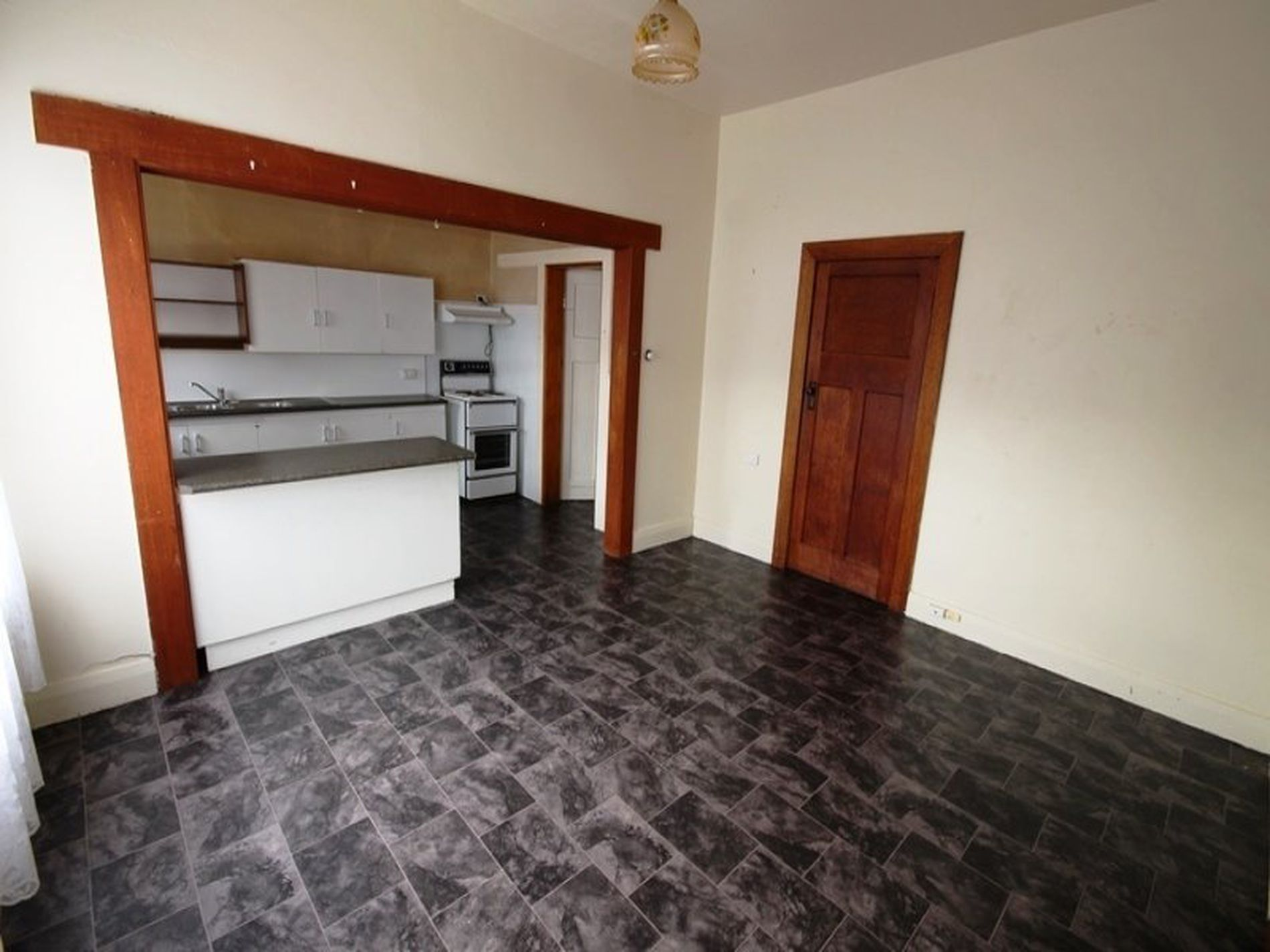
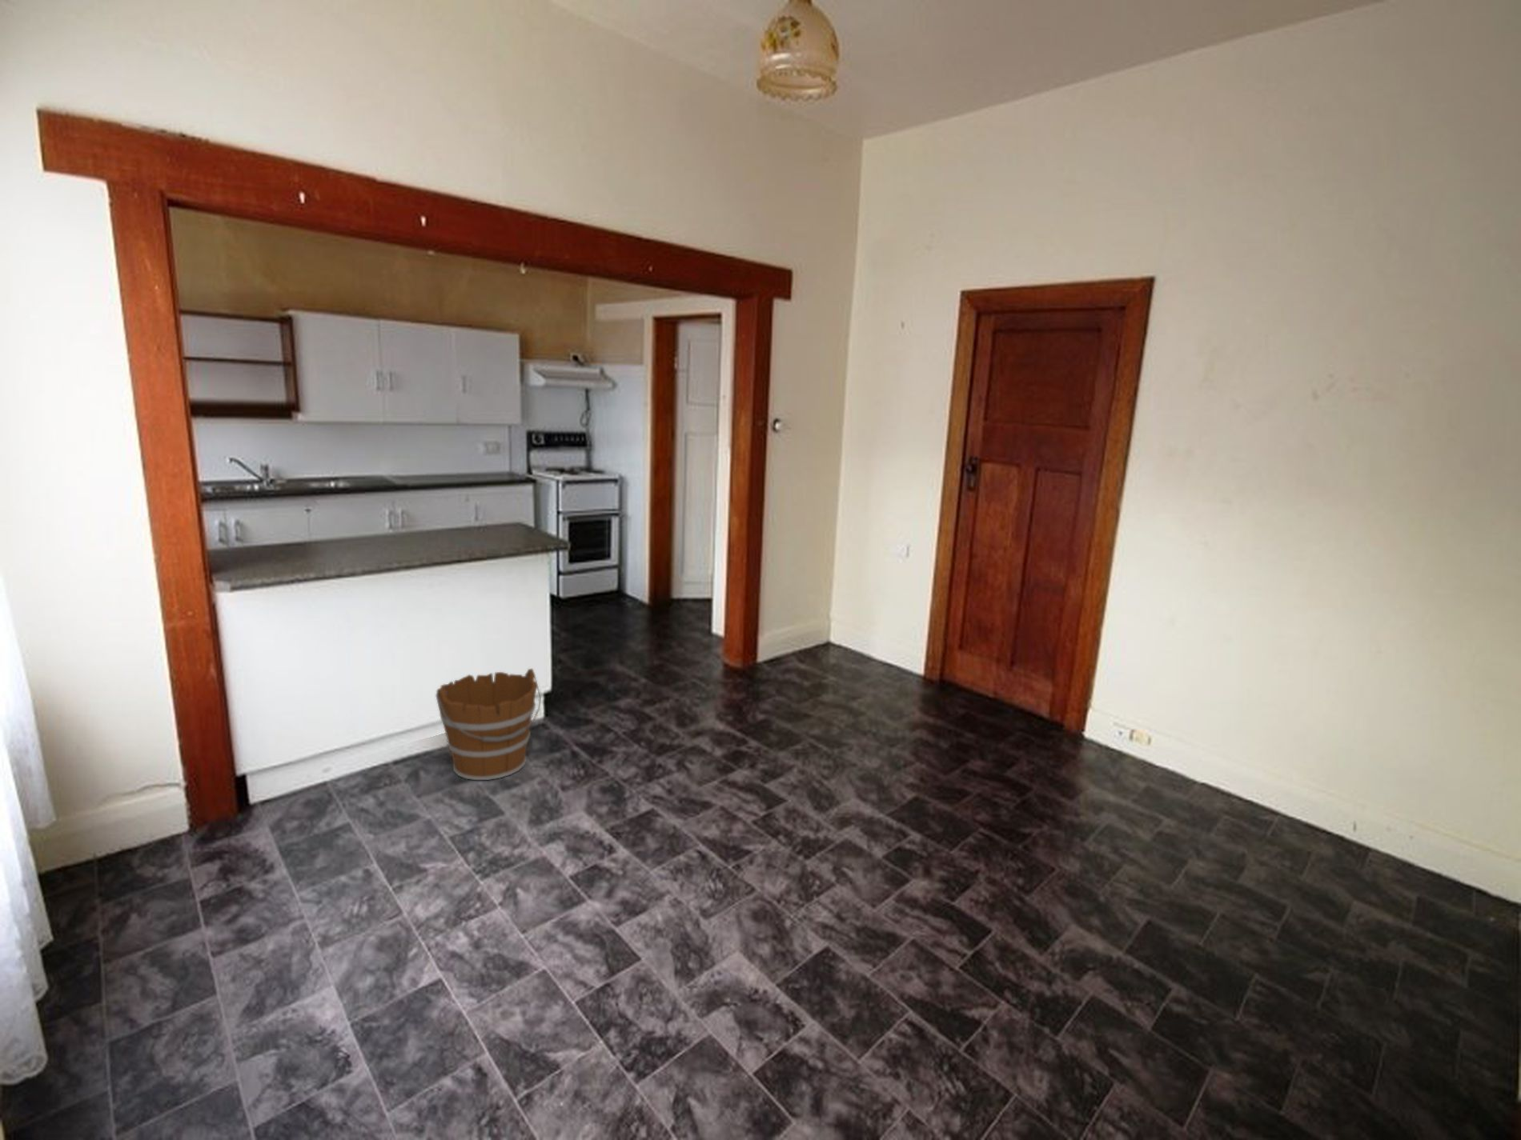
+ bucket [435,668,543,781]
